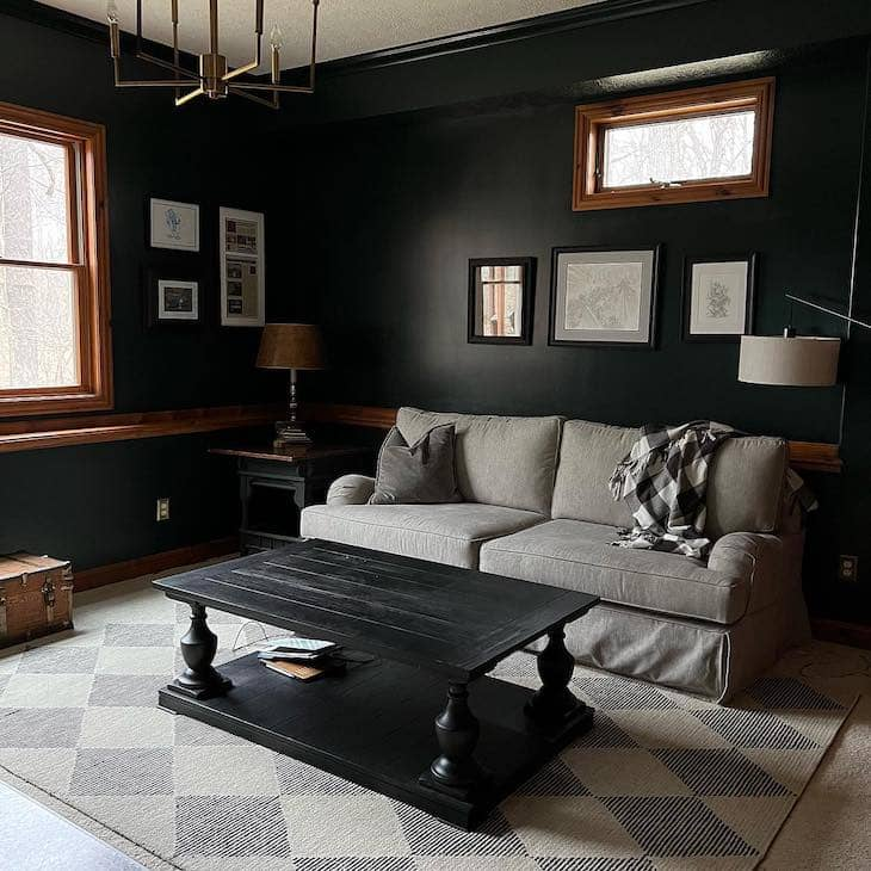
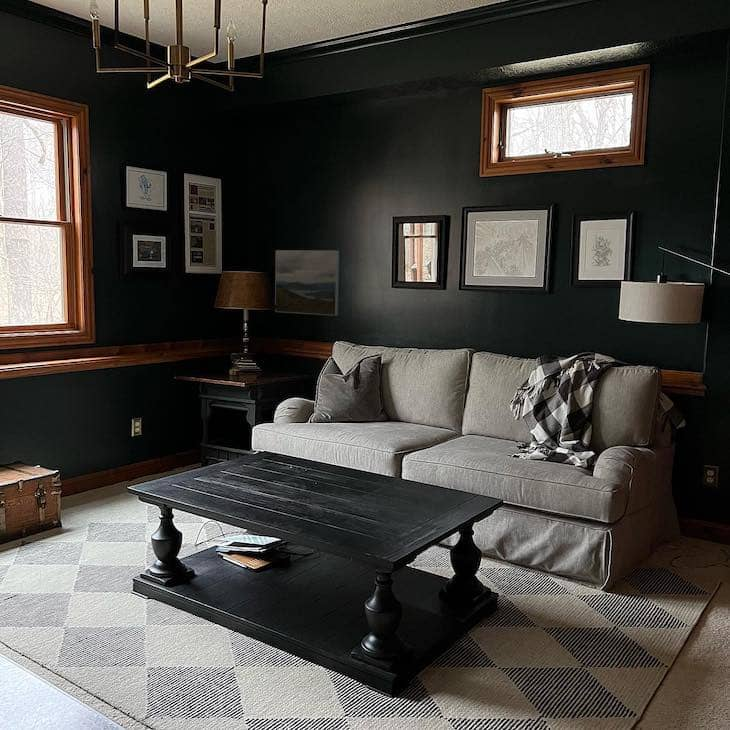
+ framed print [274,249,340,317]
